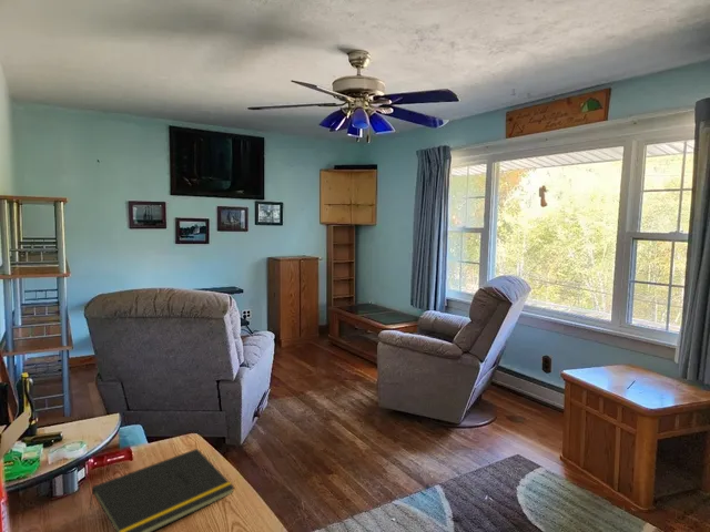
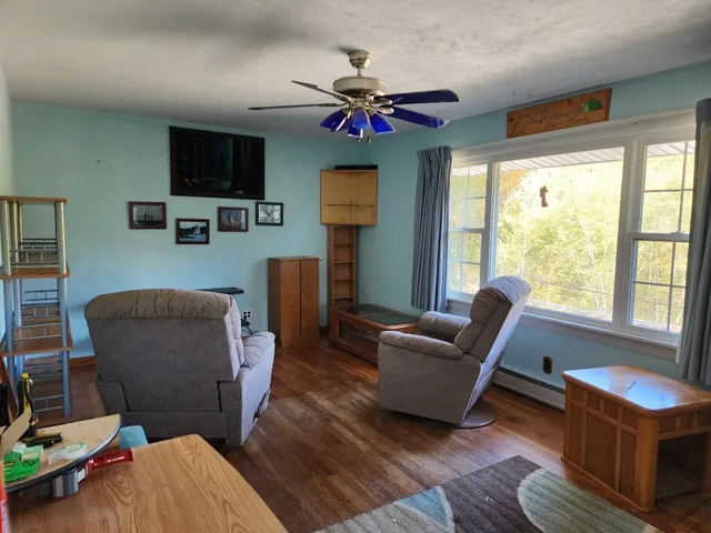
- notepad [88,448,235,532]
